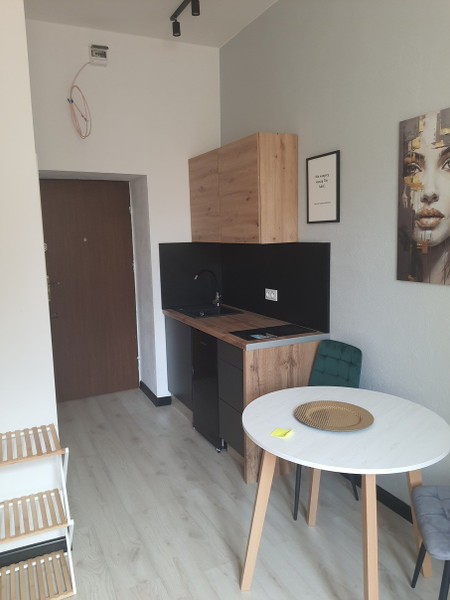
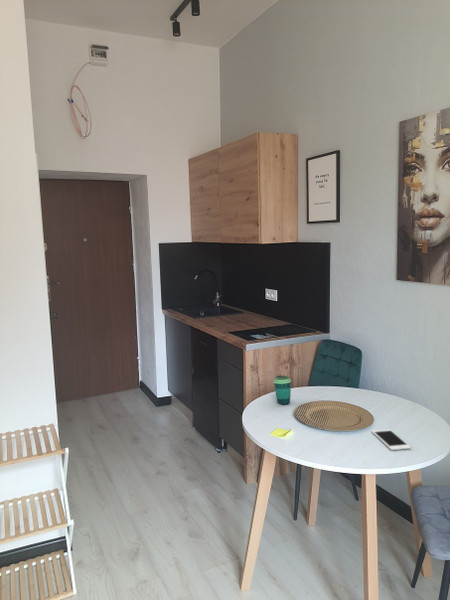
+ cup [273,375,292,406]
+ cell phone [371,428,412,451]
